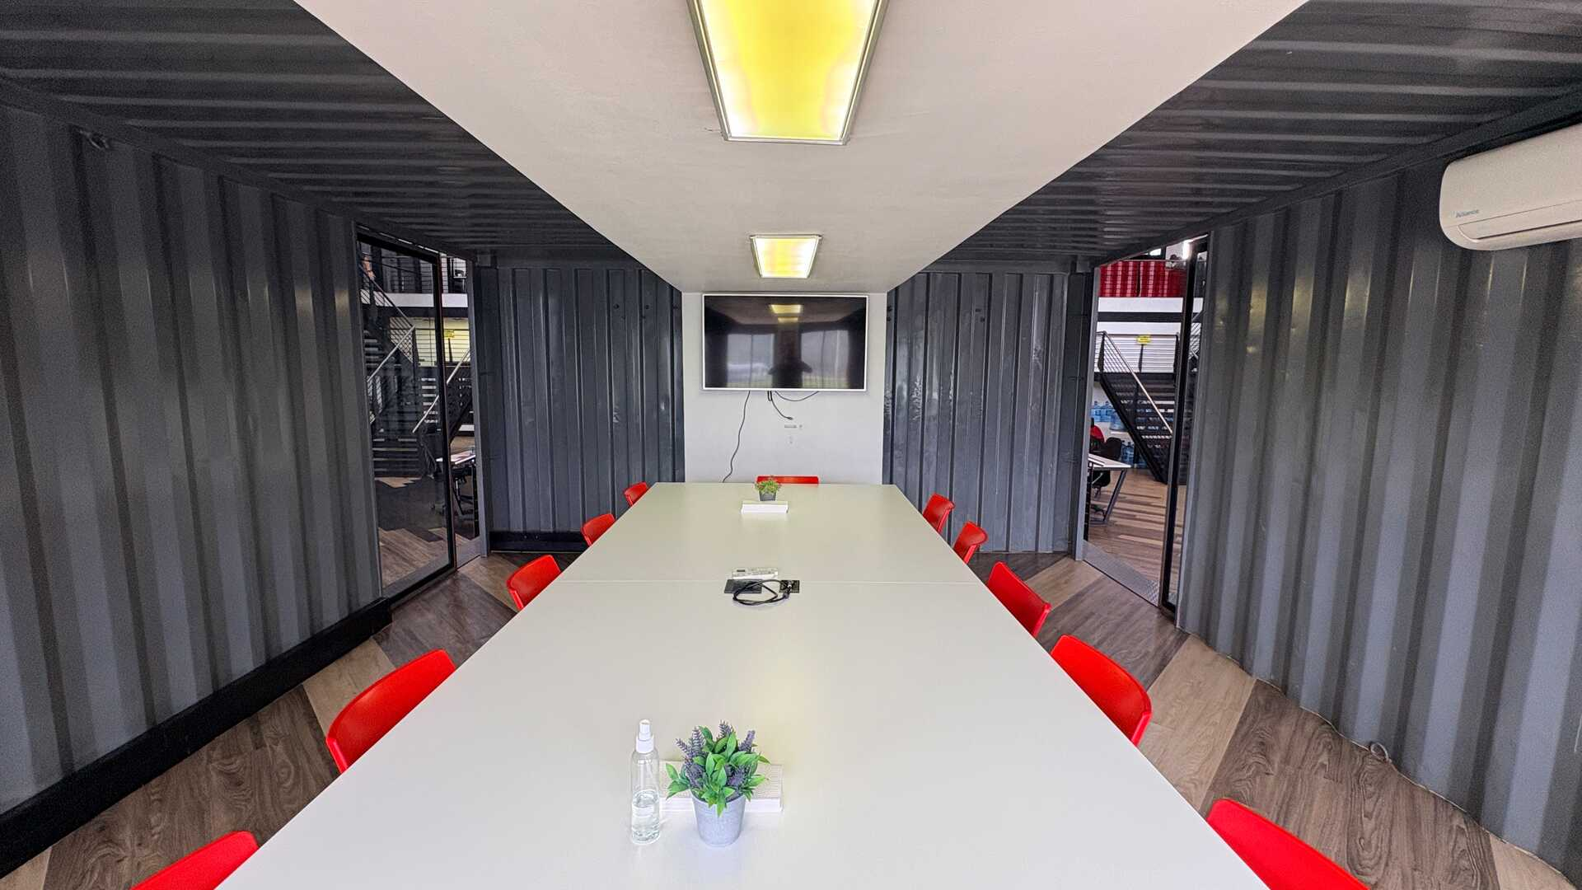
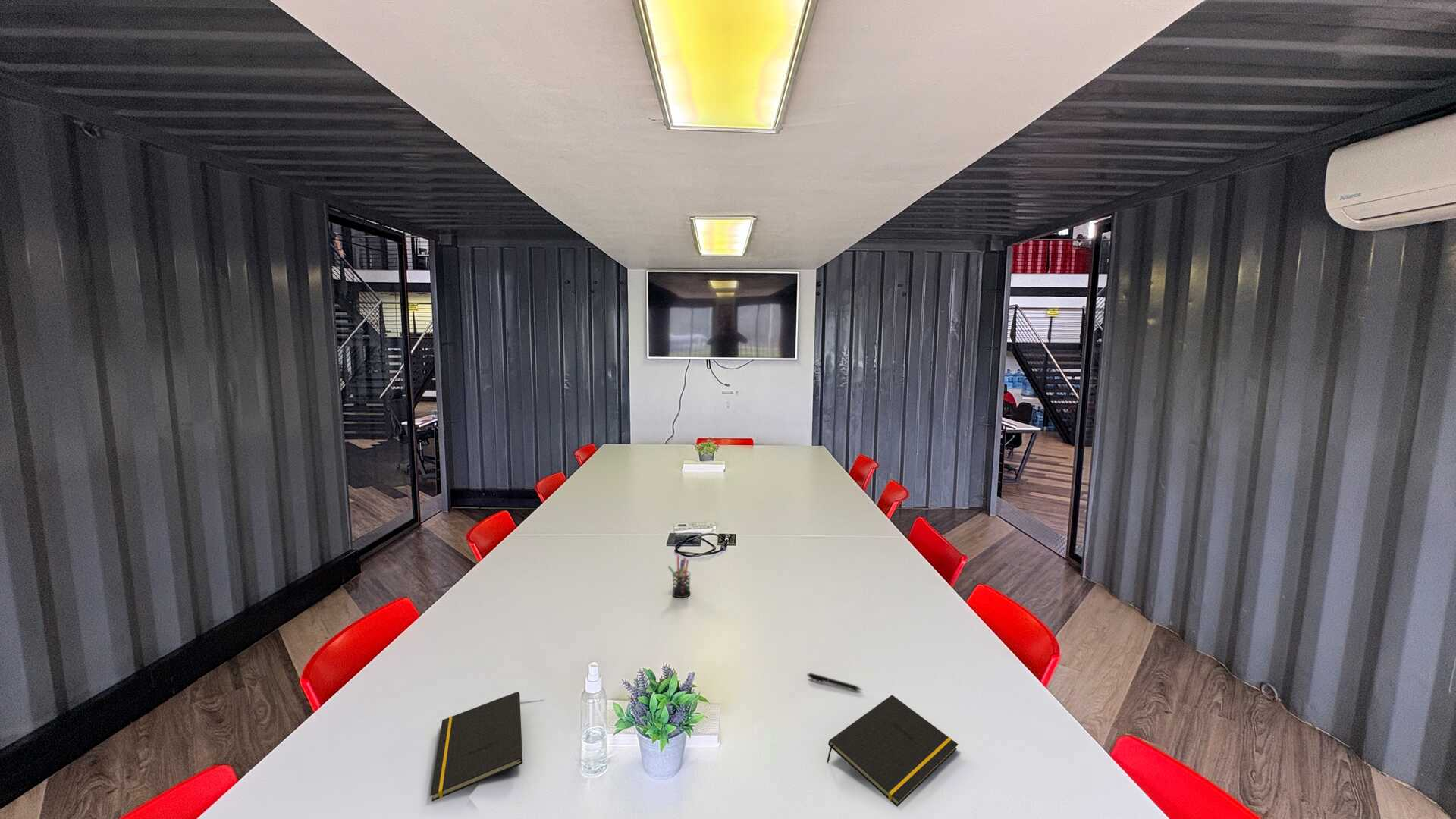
+ notepad [826,695,959,808]
+ pen [806,672,863,692]
+ notepad [429,691,523,802]
+ pen holder [667,555,691,598]
